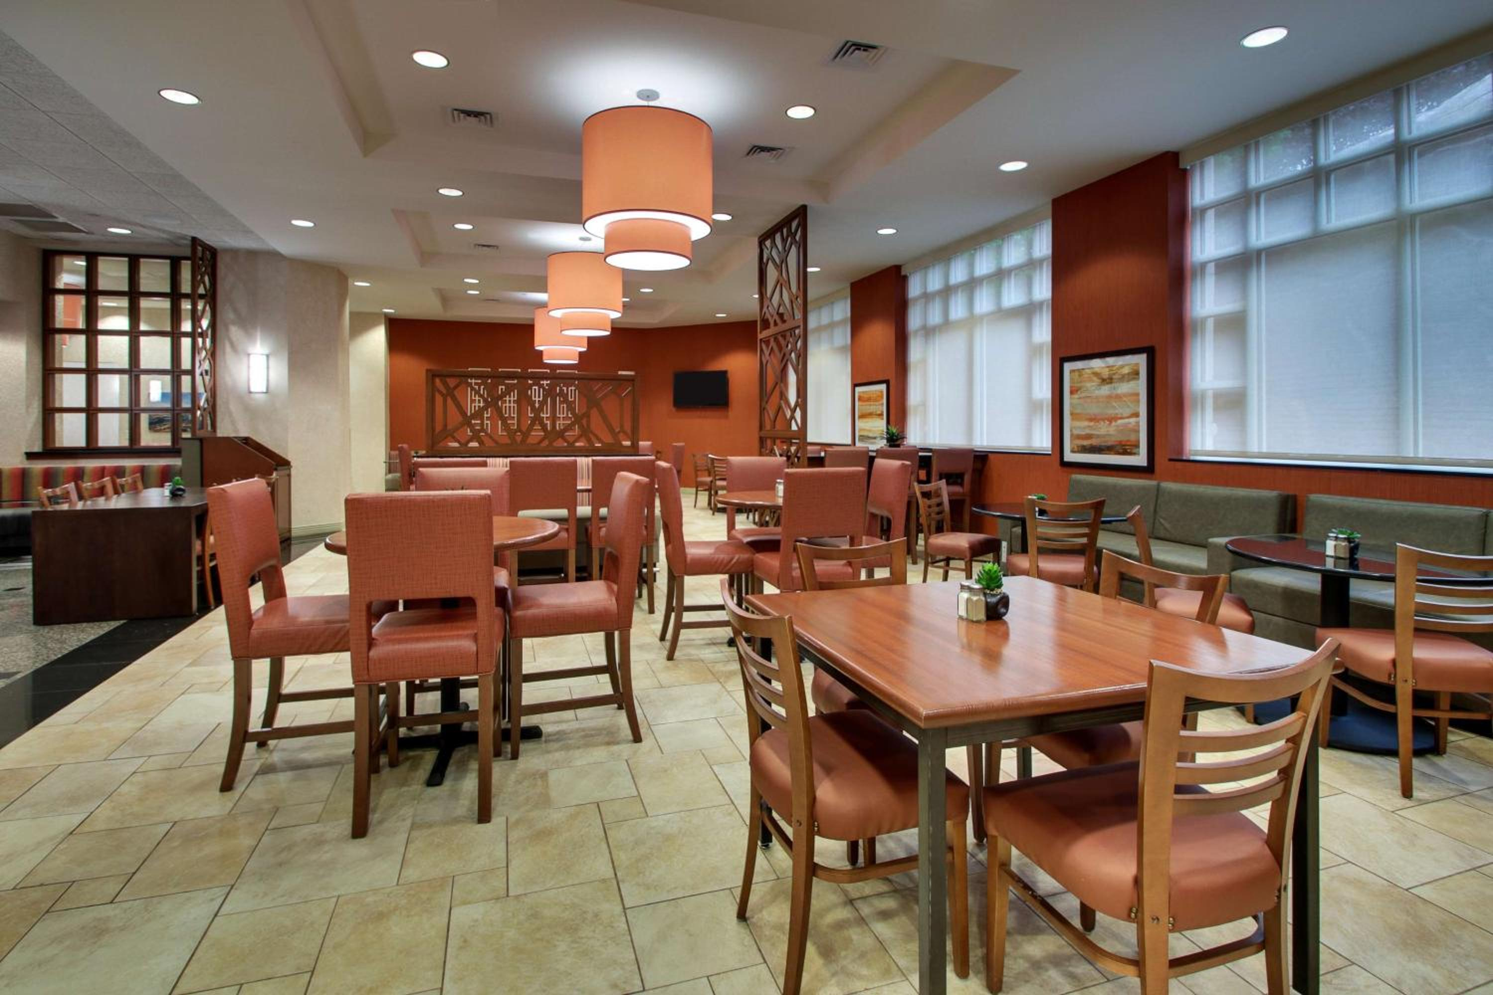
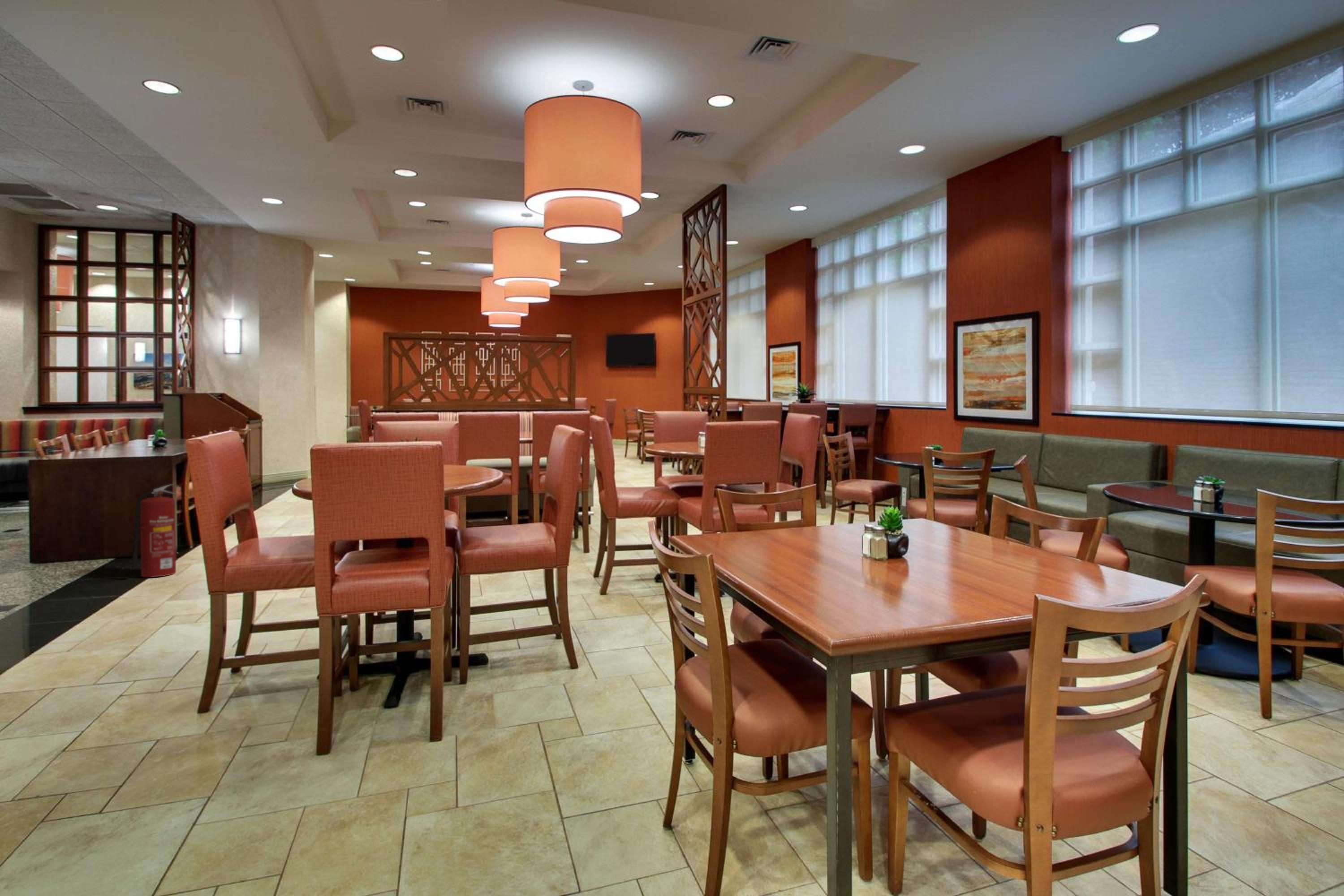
+ fire extinguisher [130,484,177,577]
